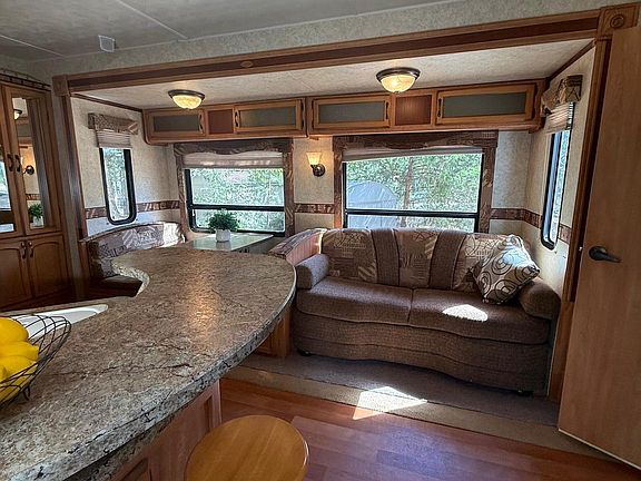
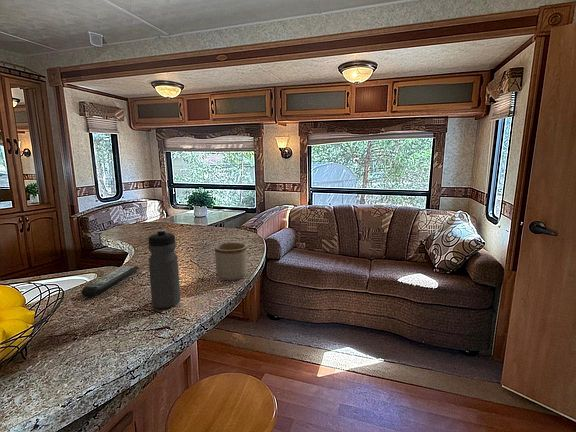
+ mug [214,242,248,281]
+ water bottle [148,228,181,309]
+ remote control [81,265,140,298]
